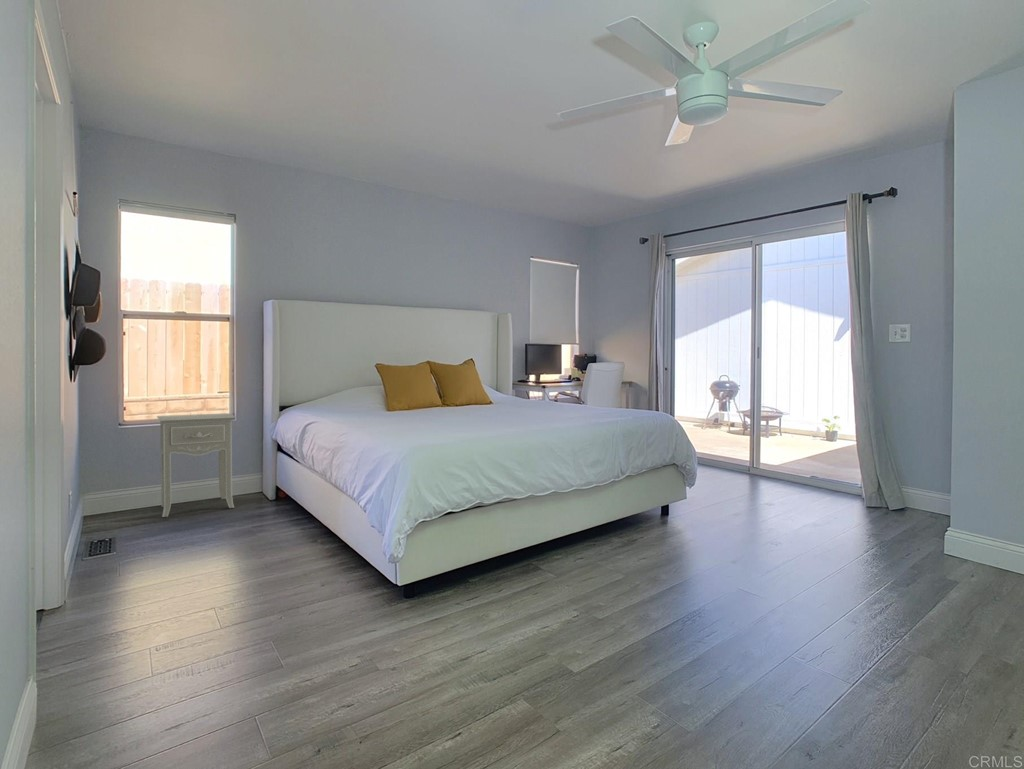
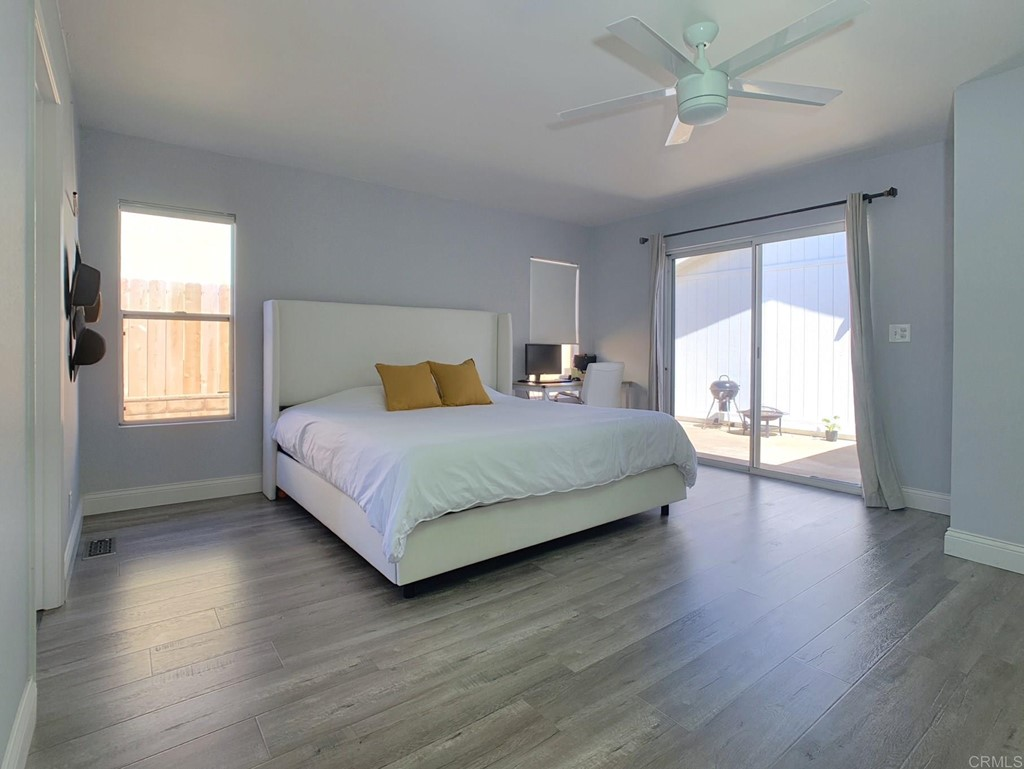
- nightstand [156,412,236,518]
